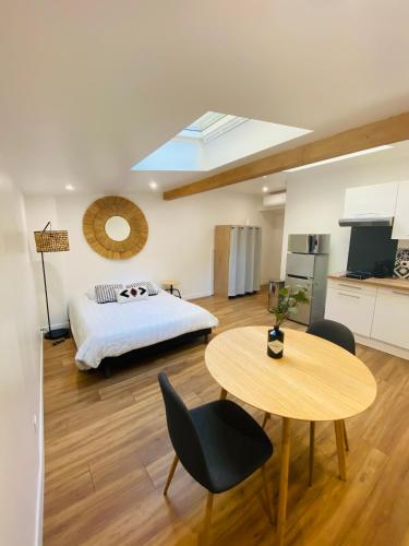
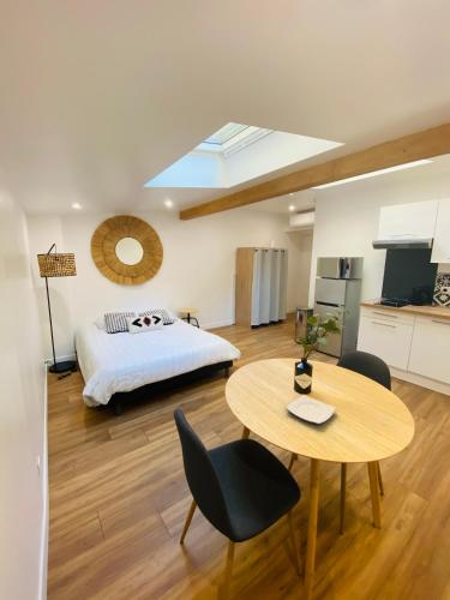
+ plate [284,394,337,426]
